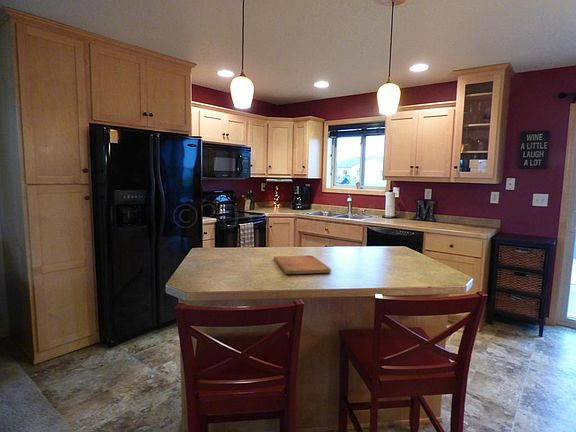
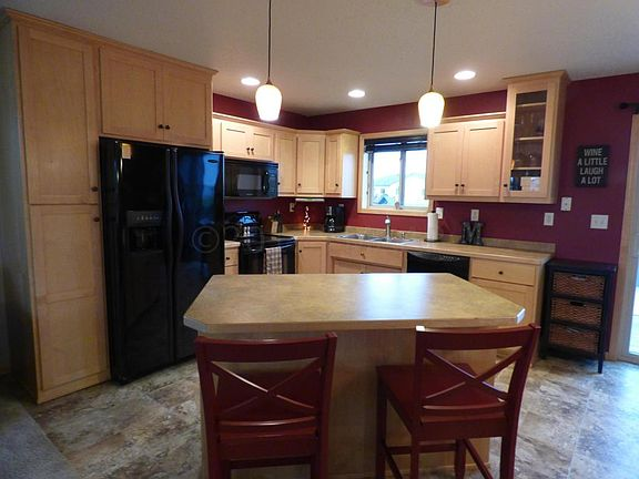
- cutting board [273,254,332,275]
